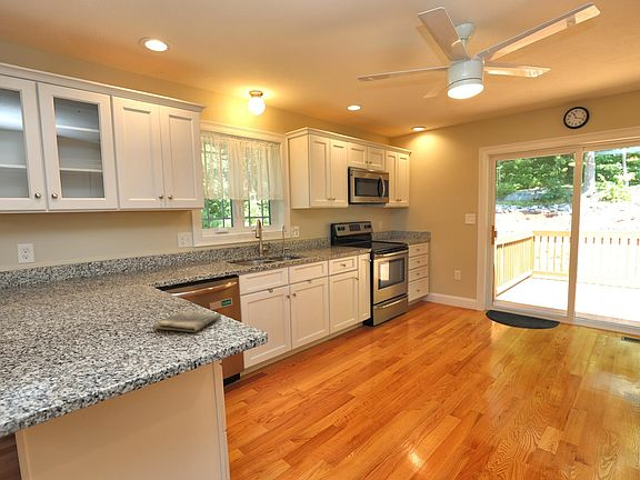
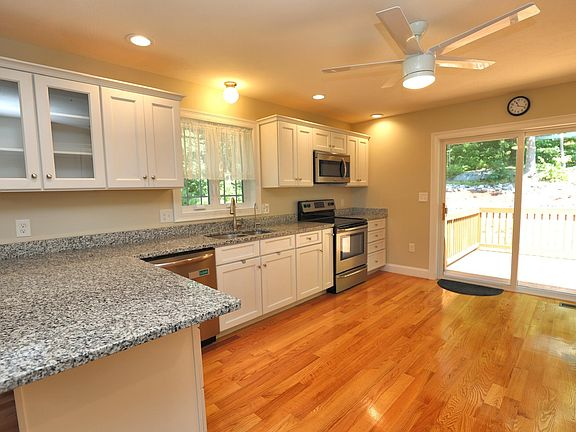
- dish towel [152,310,222,333]
